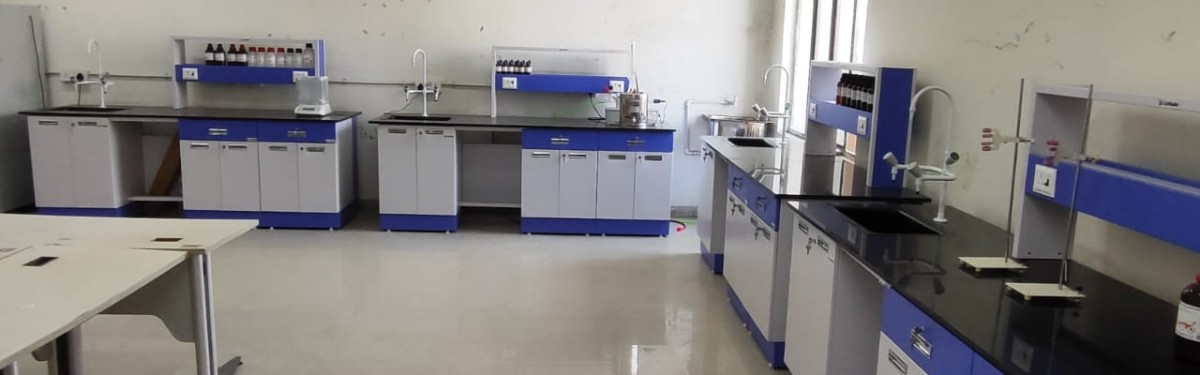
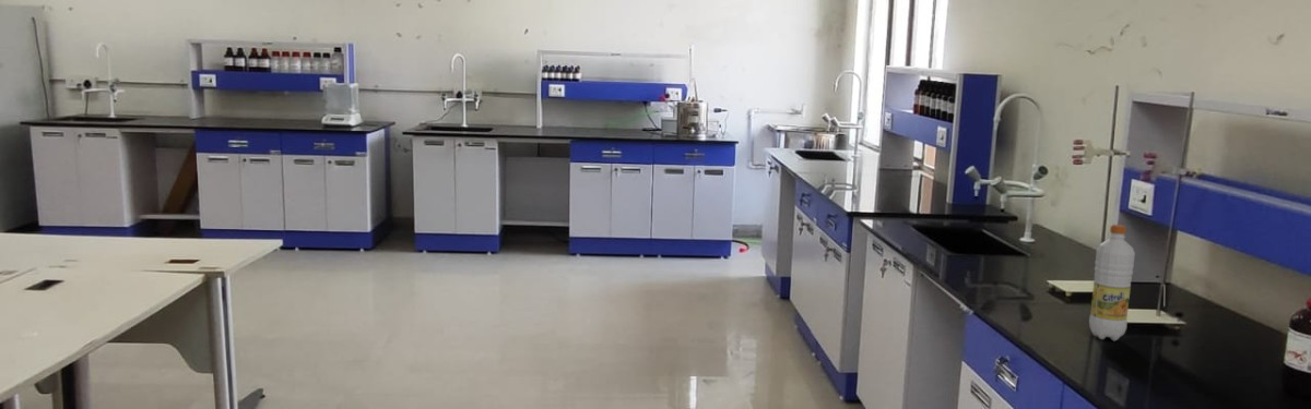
+ beverage bottle [1088,224,1136,341]
